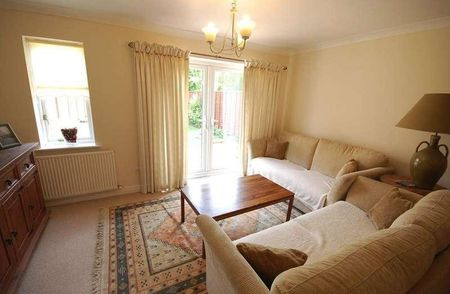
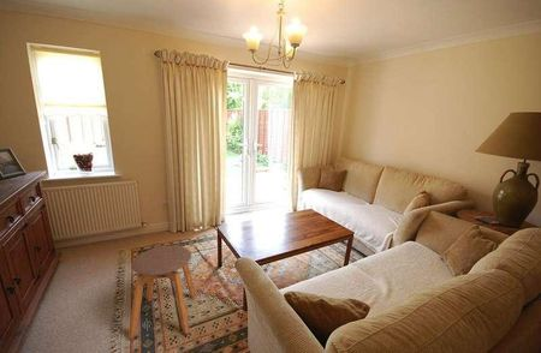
+ stool [127,244,198,341]
